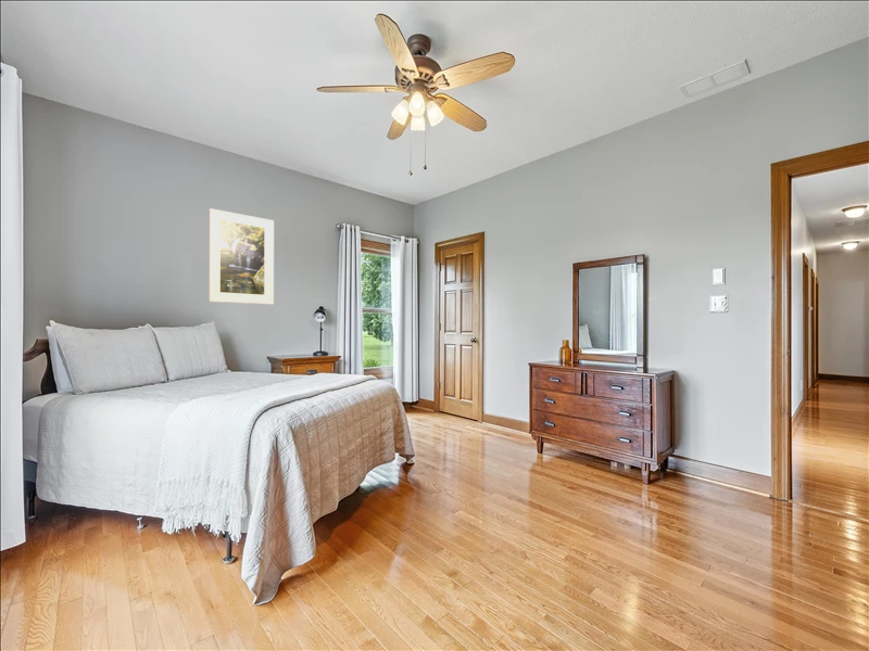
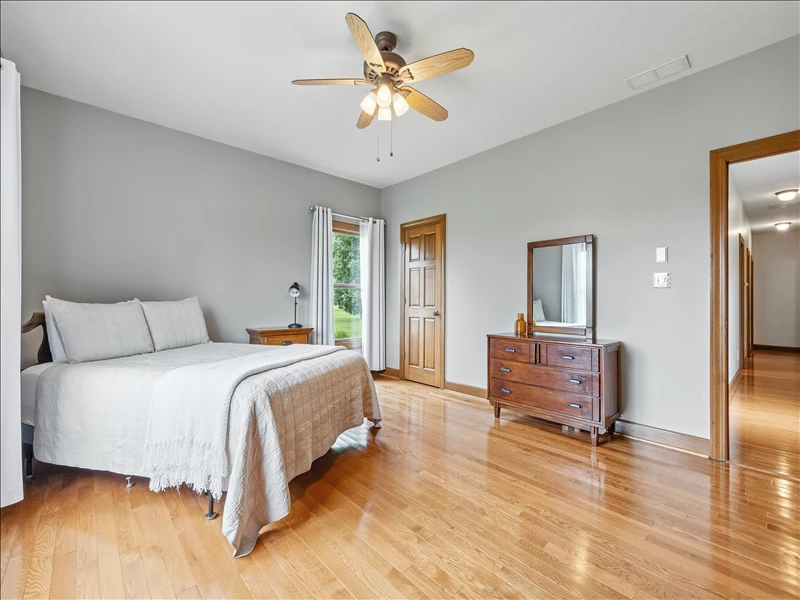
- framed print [207,207,275,305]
